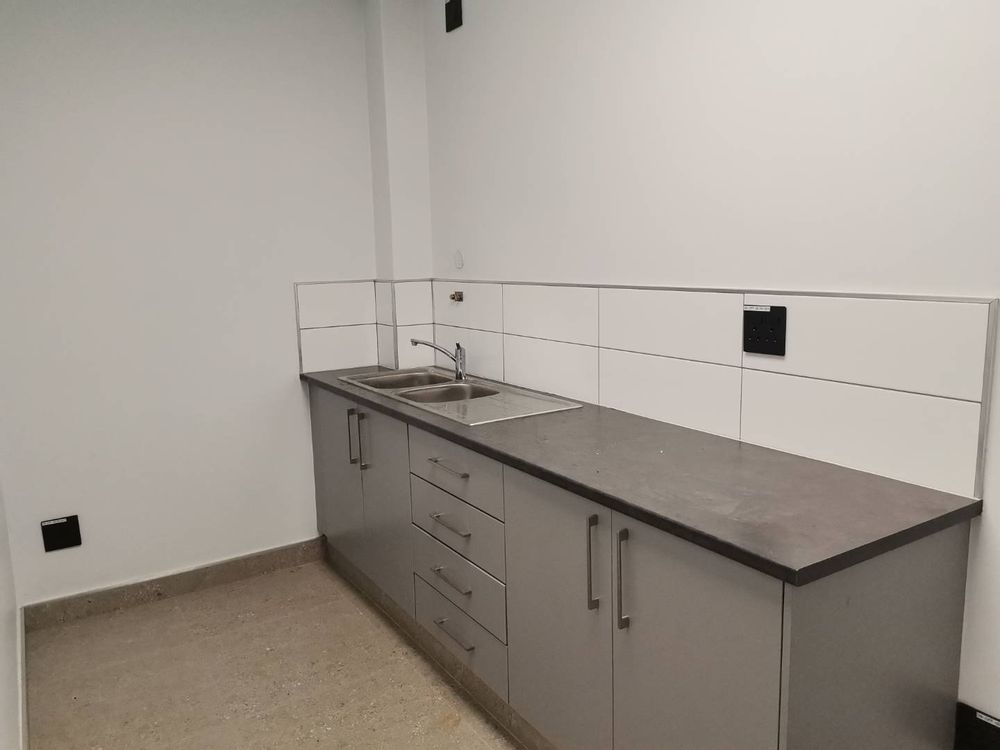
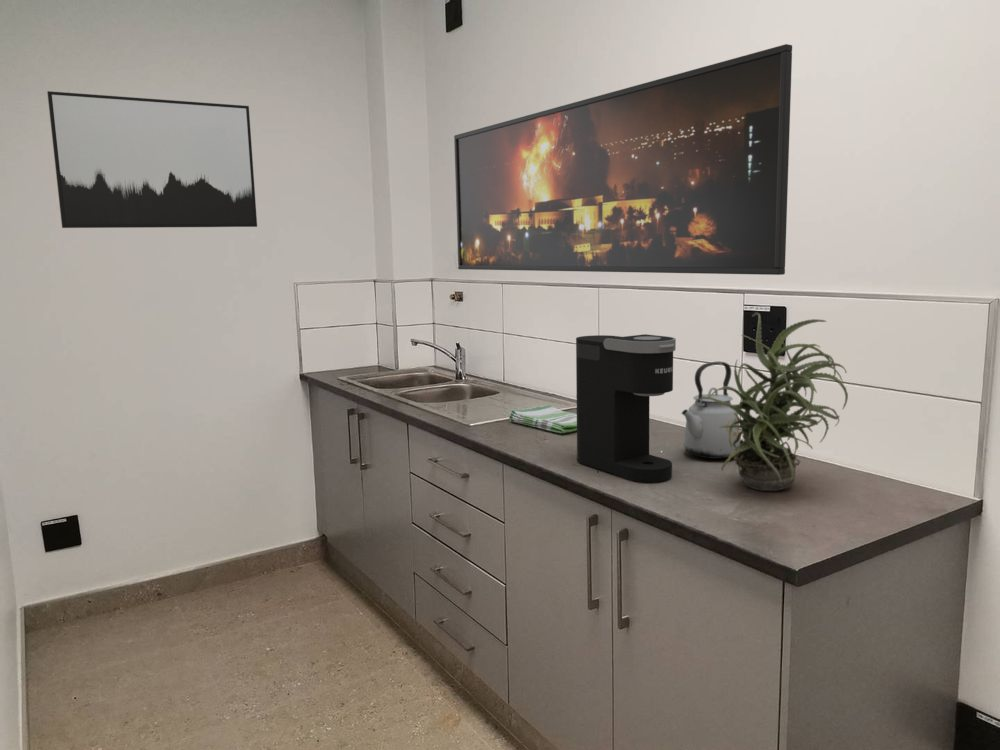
+ wall art [46,90,258,229]
+ kettle [680,361,741,460]
+ potted plant [701,311,849,492]
+ dish towel [508,404,577,434]
+ coffee maker [575,333,677,483]
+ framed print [453,43,793,276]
